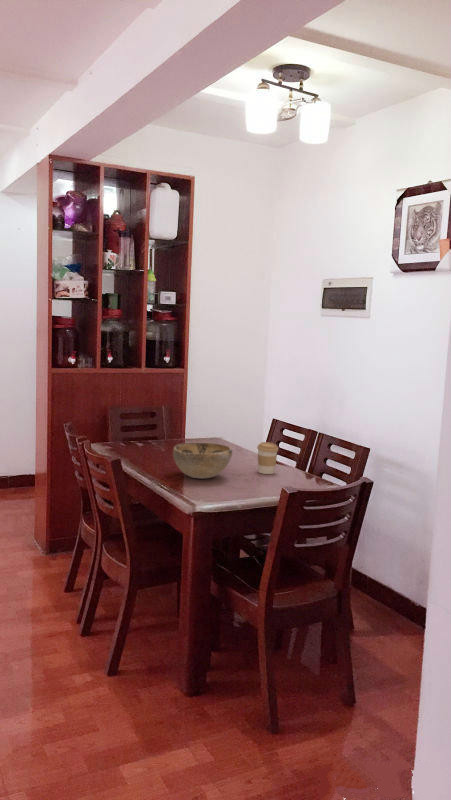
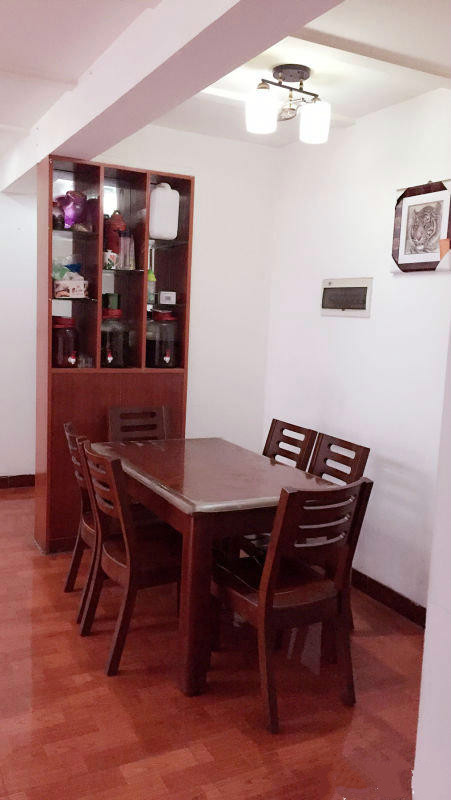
- coffee cup [256,441,279,475]
- decorative bowl [172,442,233,479]
